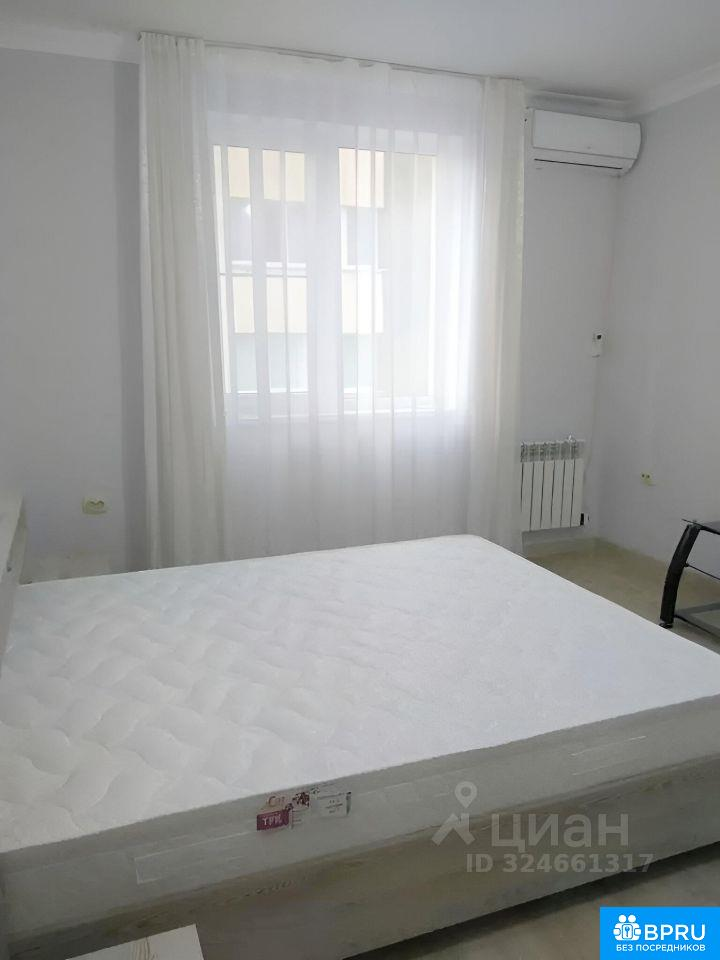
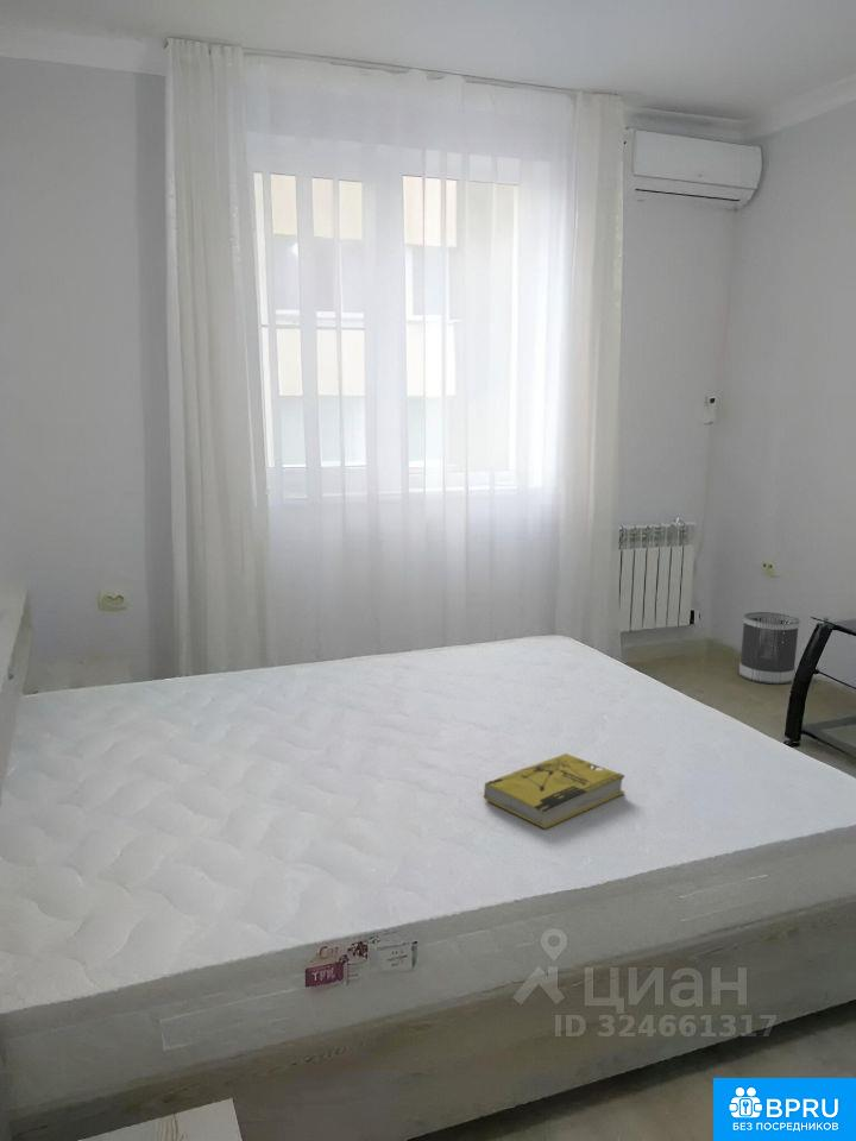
+ wastebasket [738,611,801,685]
+ book [483,752,625,830]
